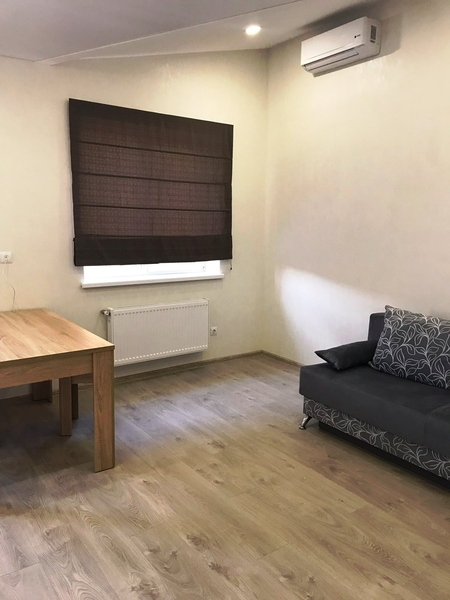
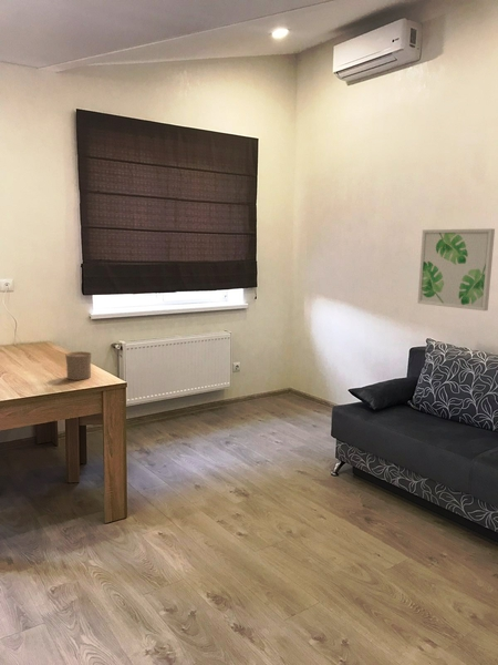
+ wall art [416,227,496,311]
+ cup [64,350,93,381]
